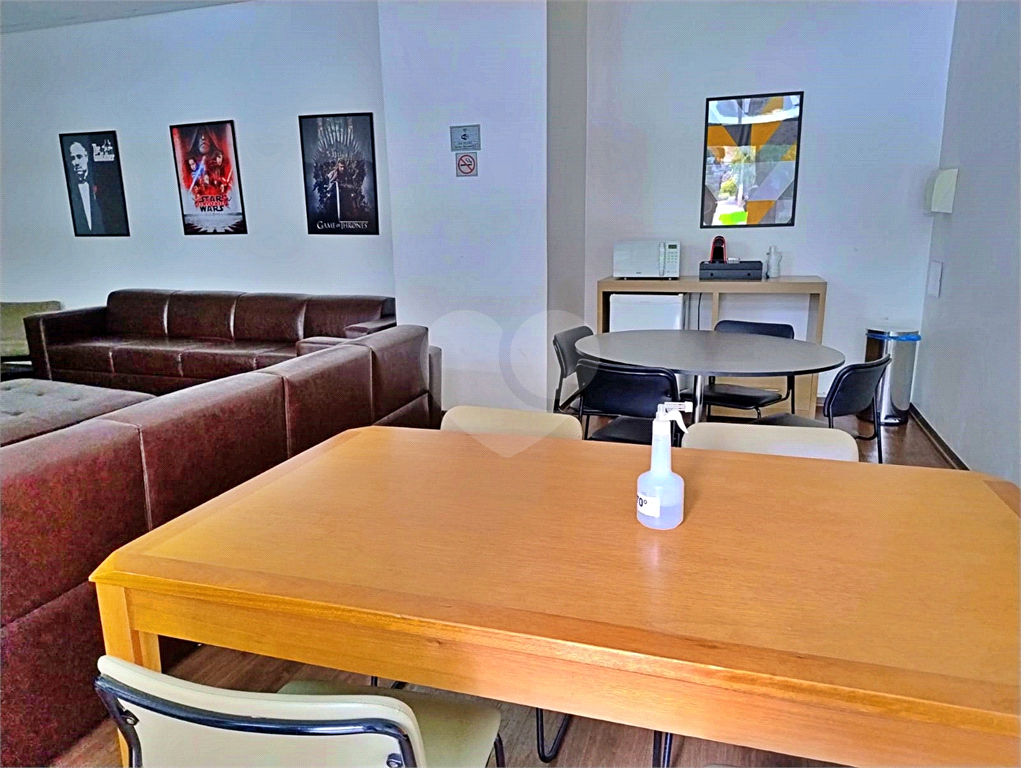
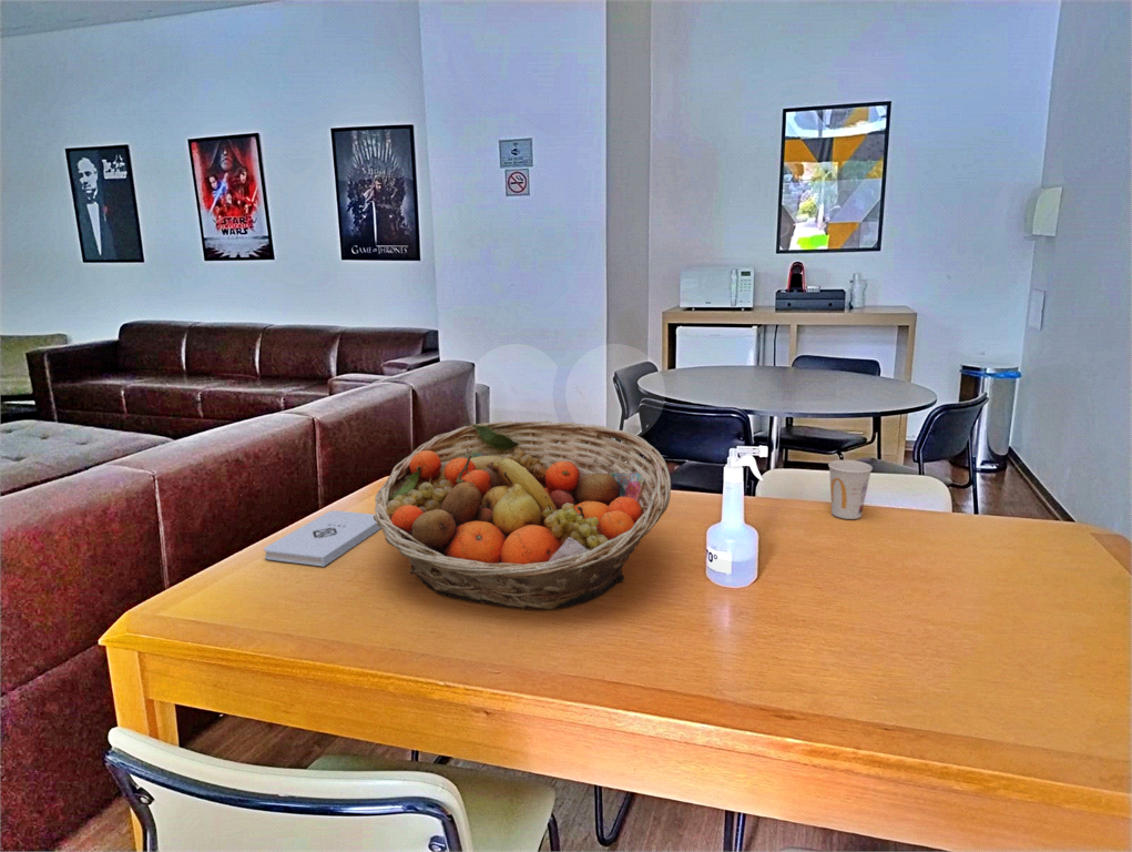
+ cup [827,459,874,520]
+ notepad [263,509,383,568]
+ fruit basket [374,420,672,610]
